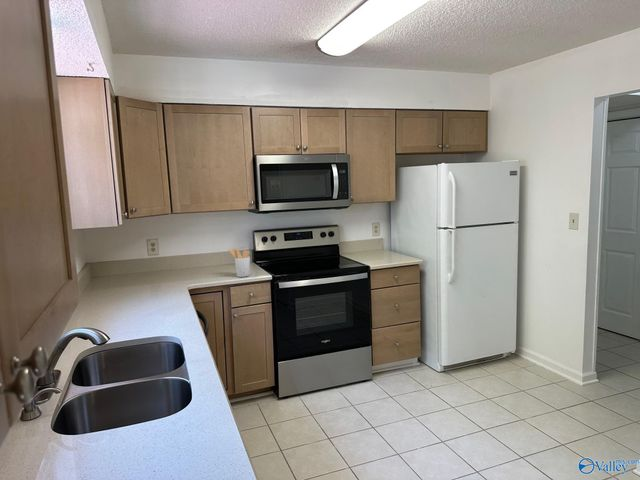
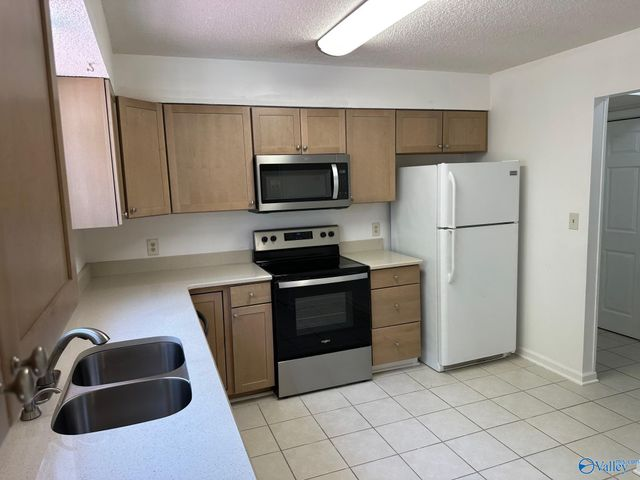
- utensil holder [228,248,251,278]
